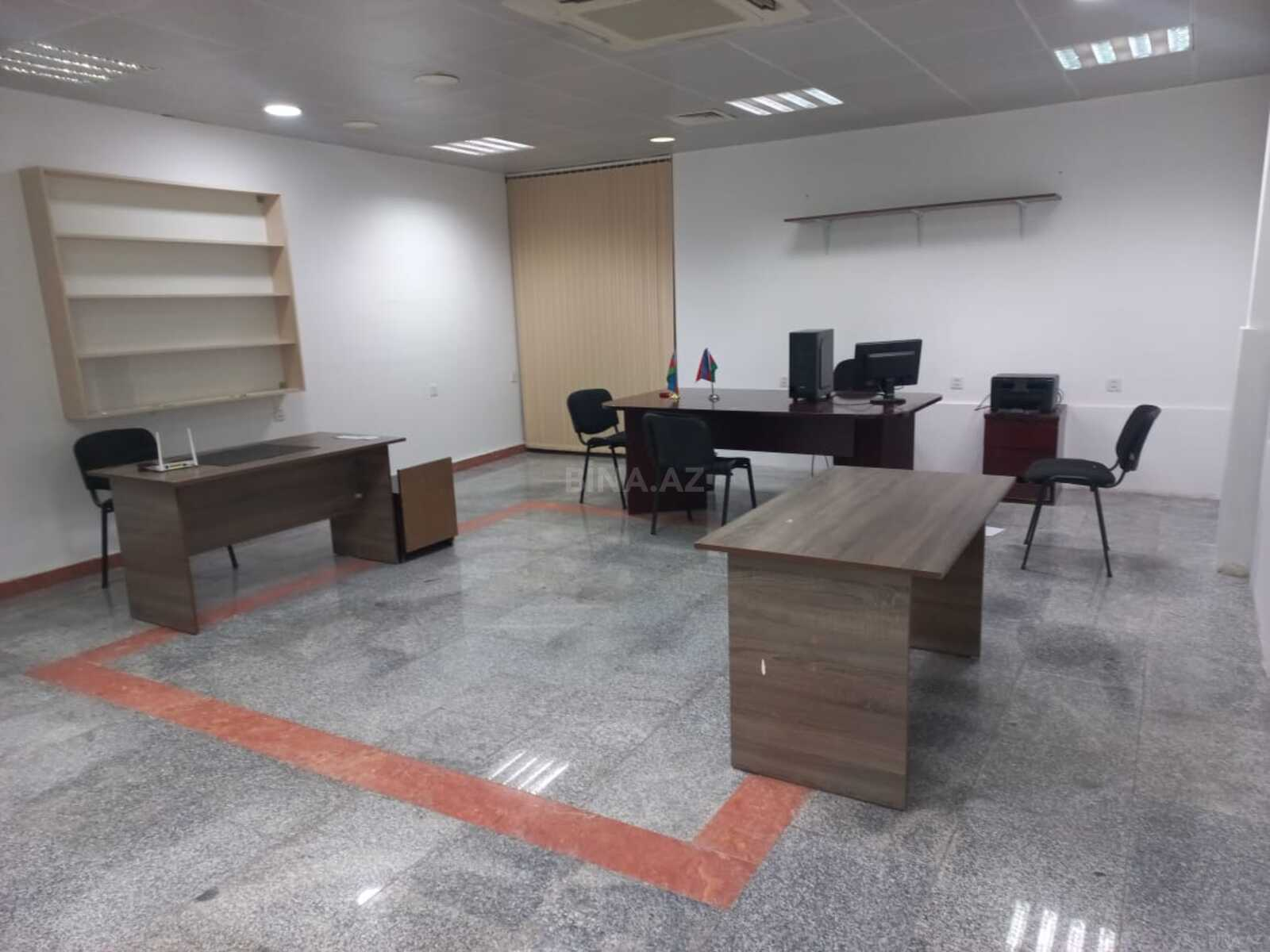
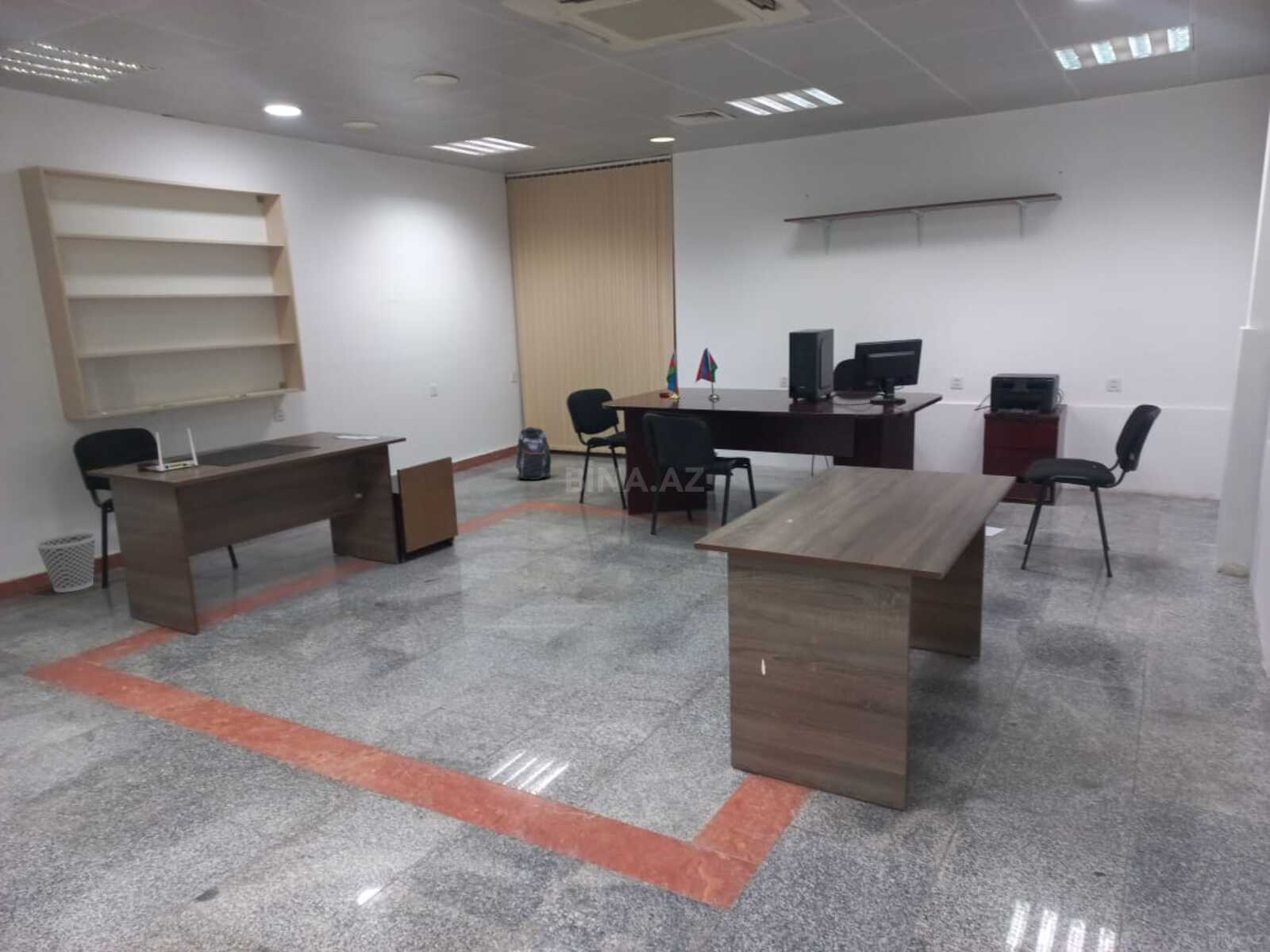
+ wastebasket [34,532,97,593]
+ backpack [515,426,552,481]
